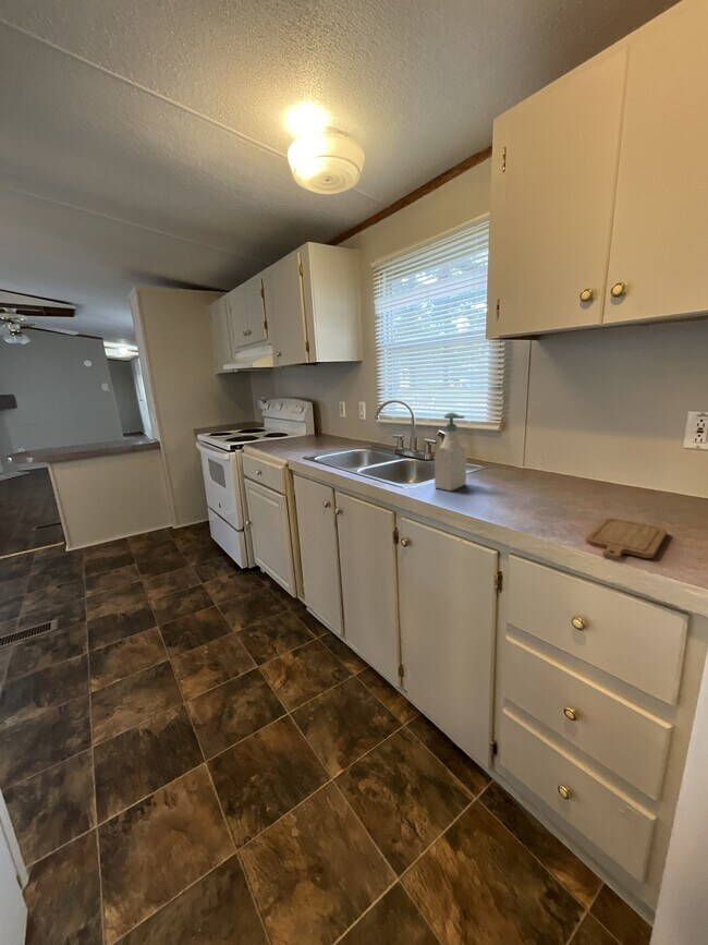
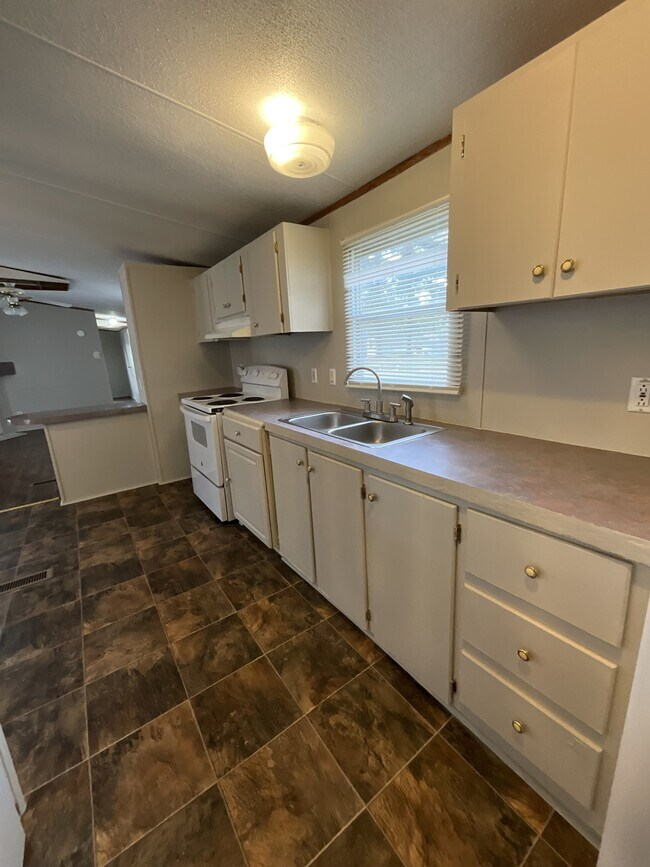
- chopping board [584,517,668,561]
- soap bottle [434,411,467,492]
